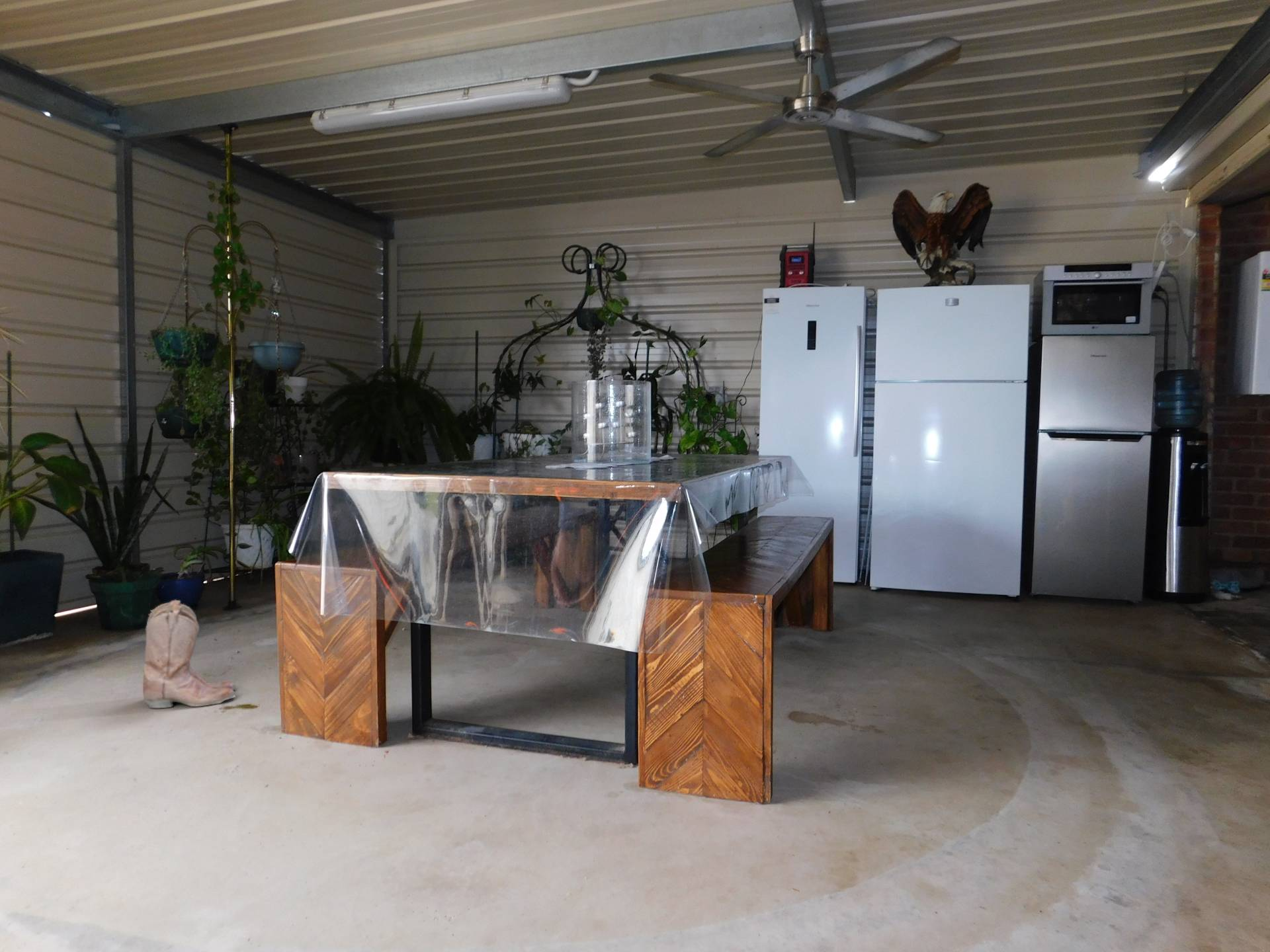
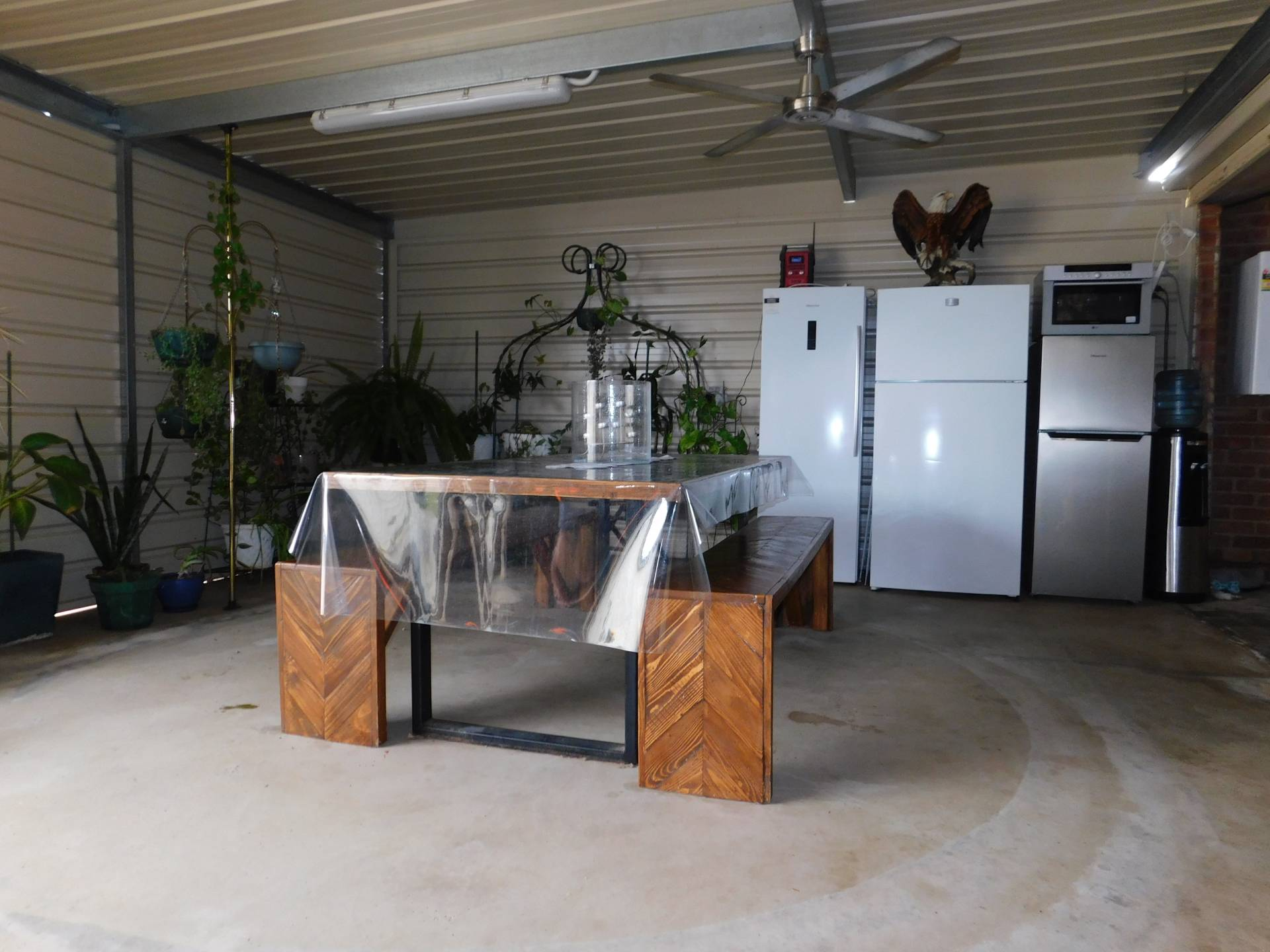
- boots [142,599,237,709]
